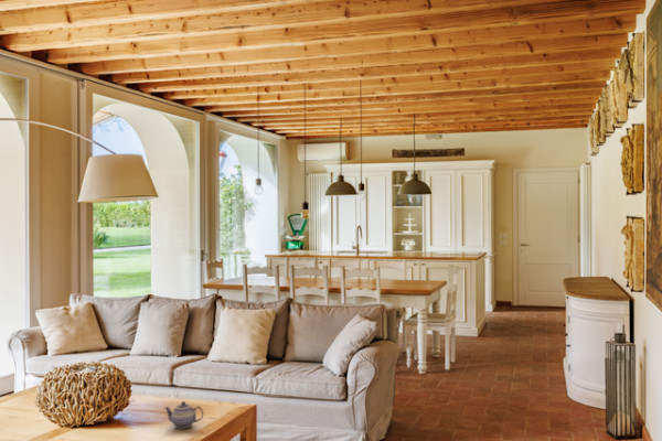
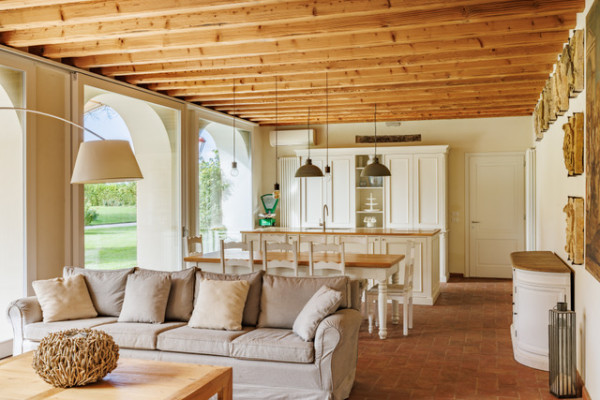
- teapot [163,400,204,429]
